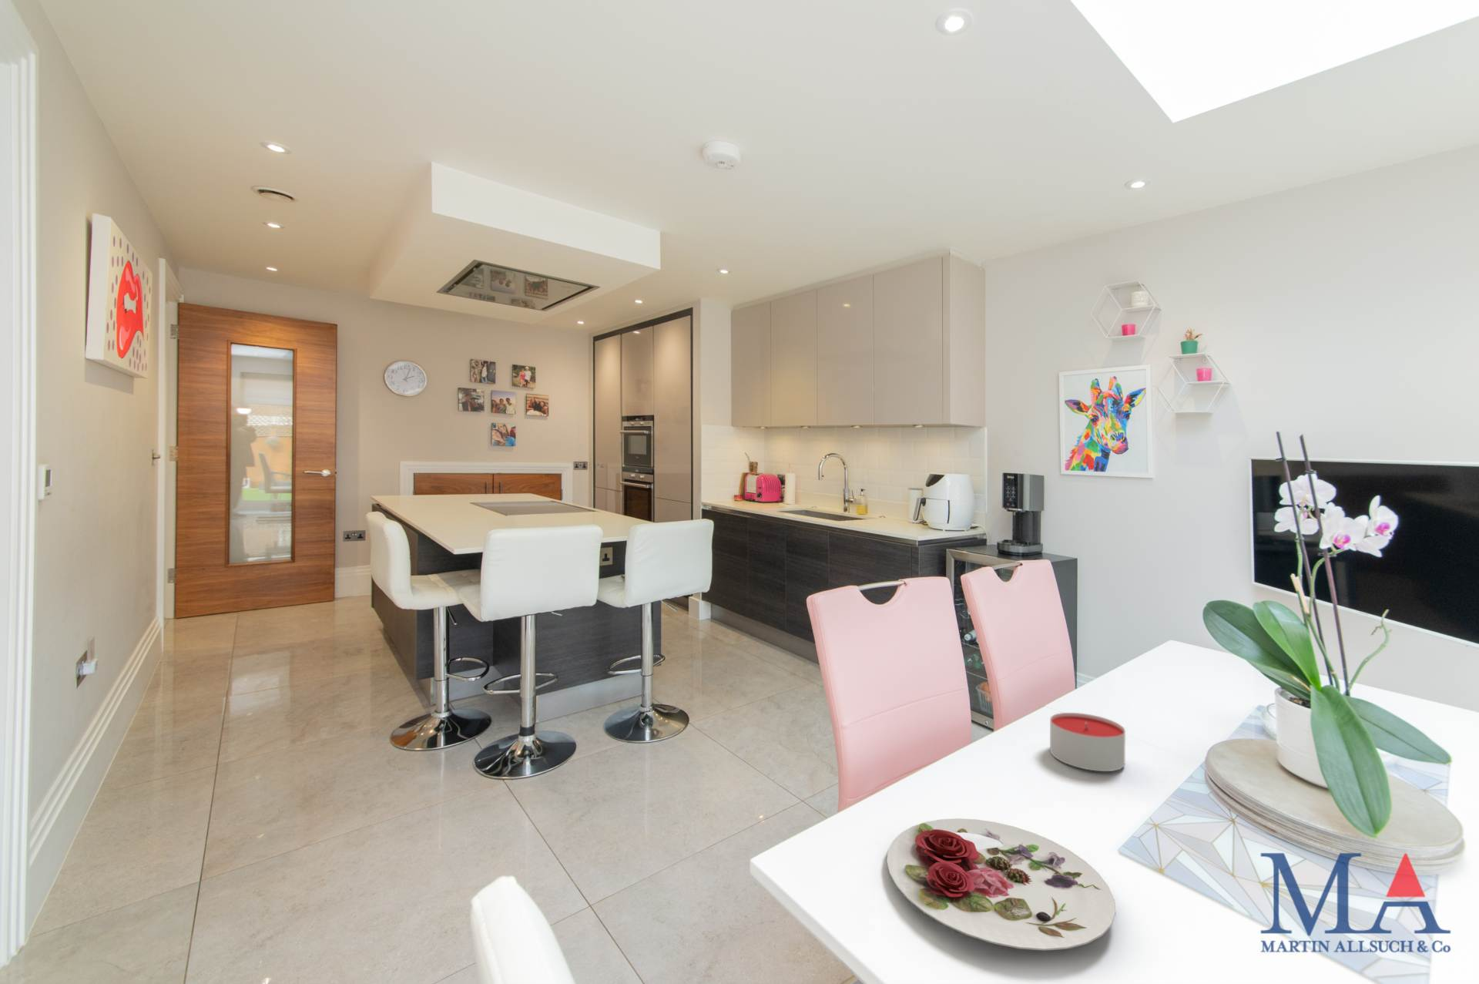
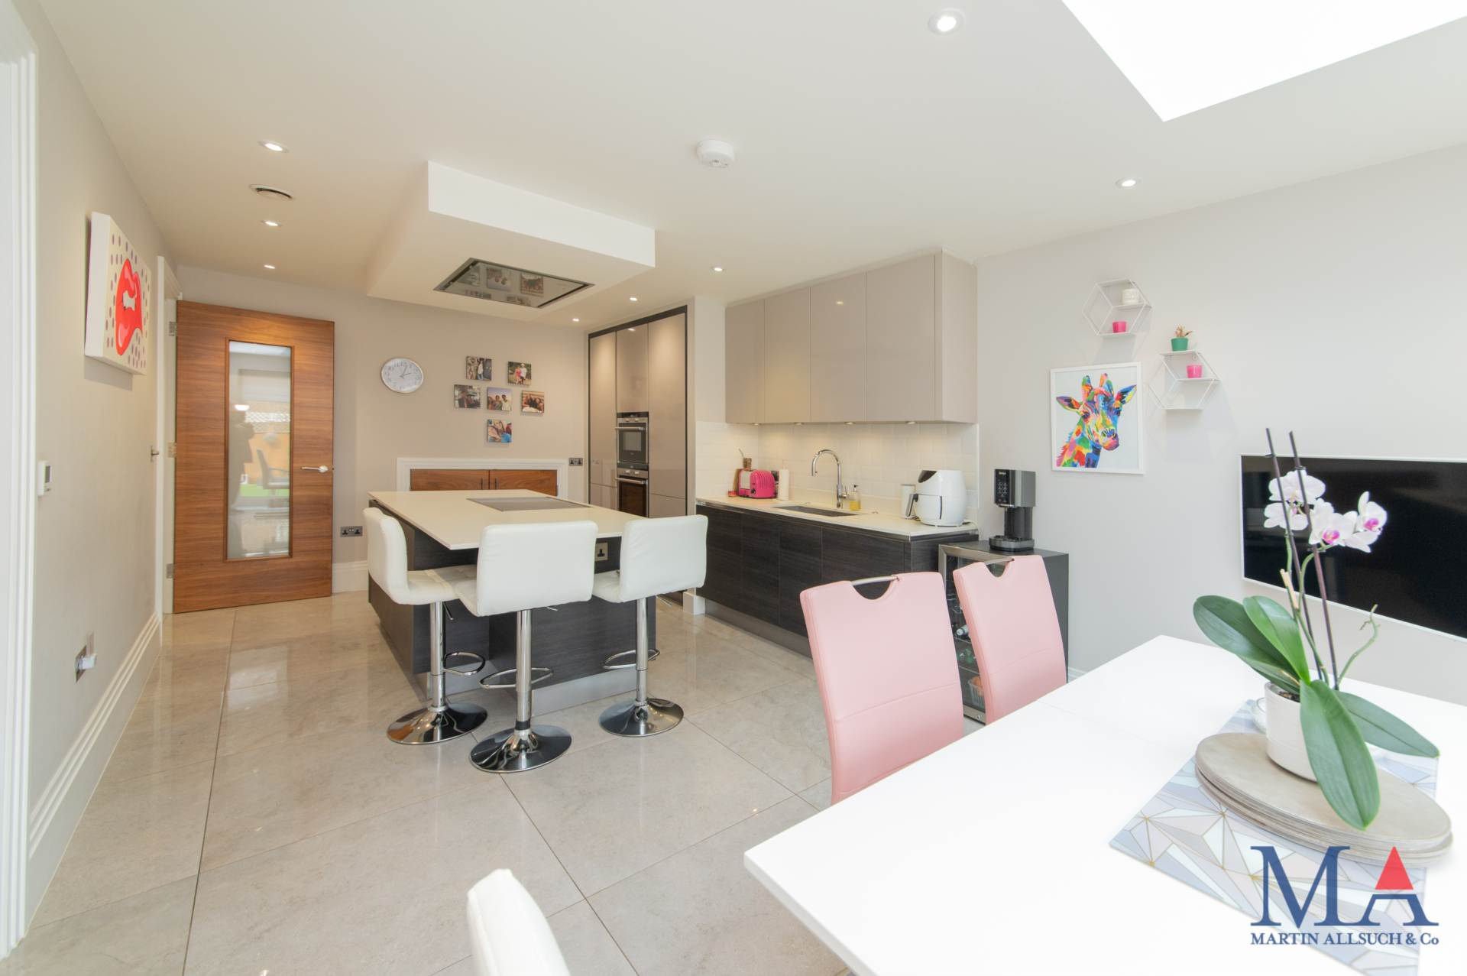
- candle [1050,712,1127,772]
- plate [886,817,1117,951]
